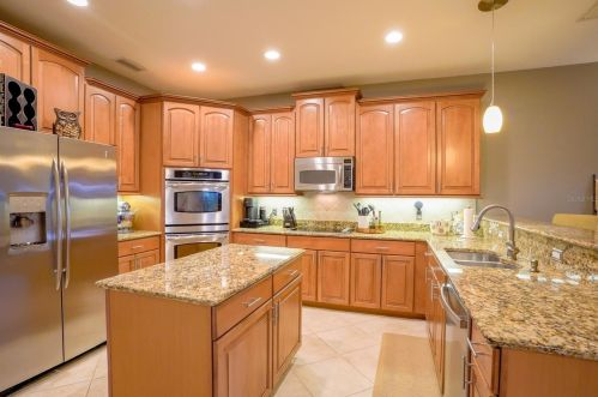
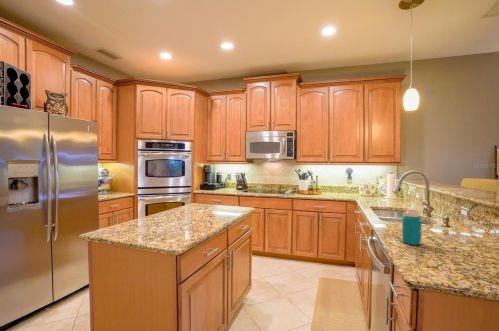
+ bottle [401,207,422,246]
